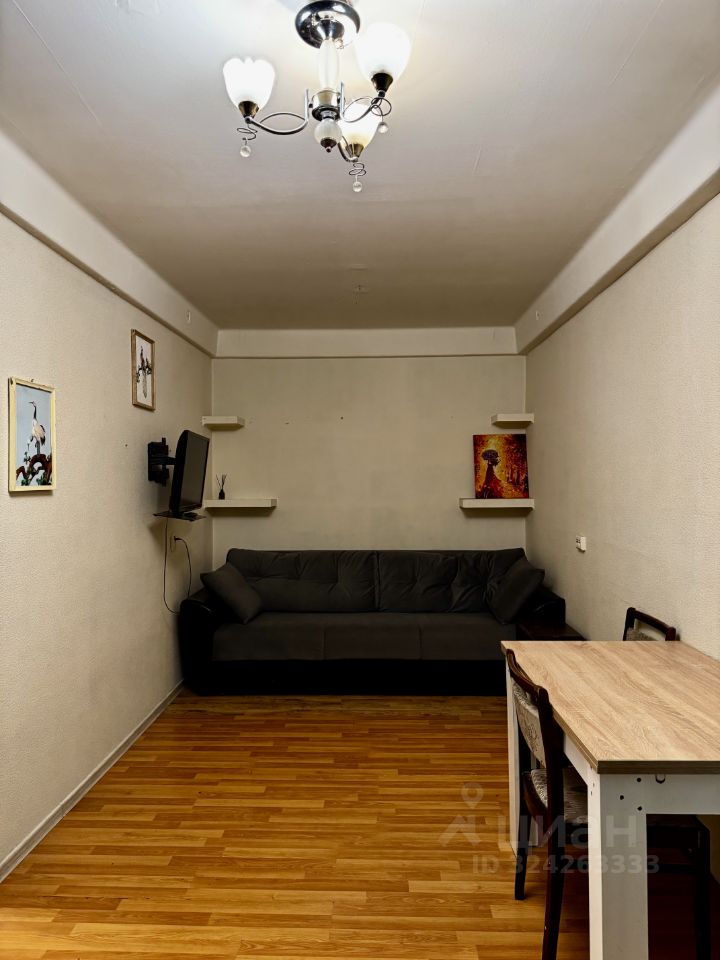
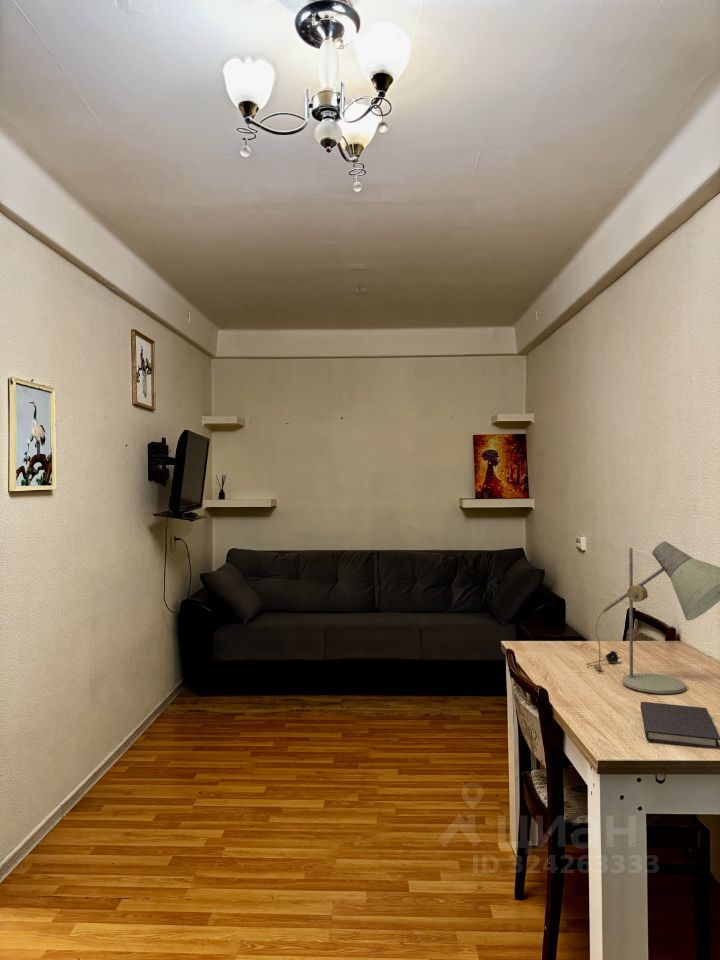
+ diary [639,701,720,750]
+ desk lamp [585,540,720,695]
